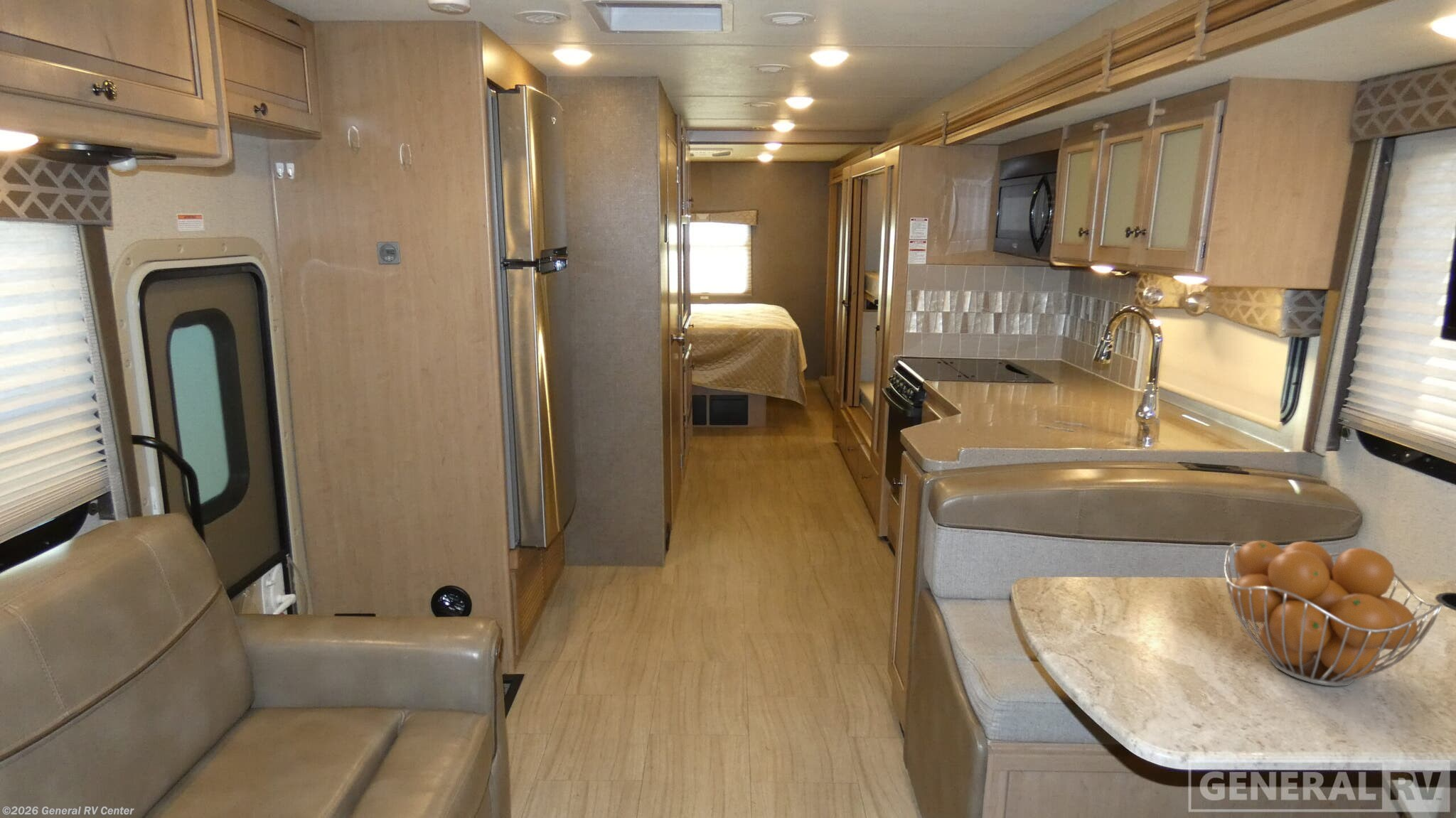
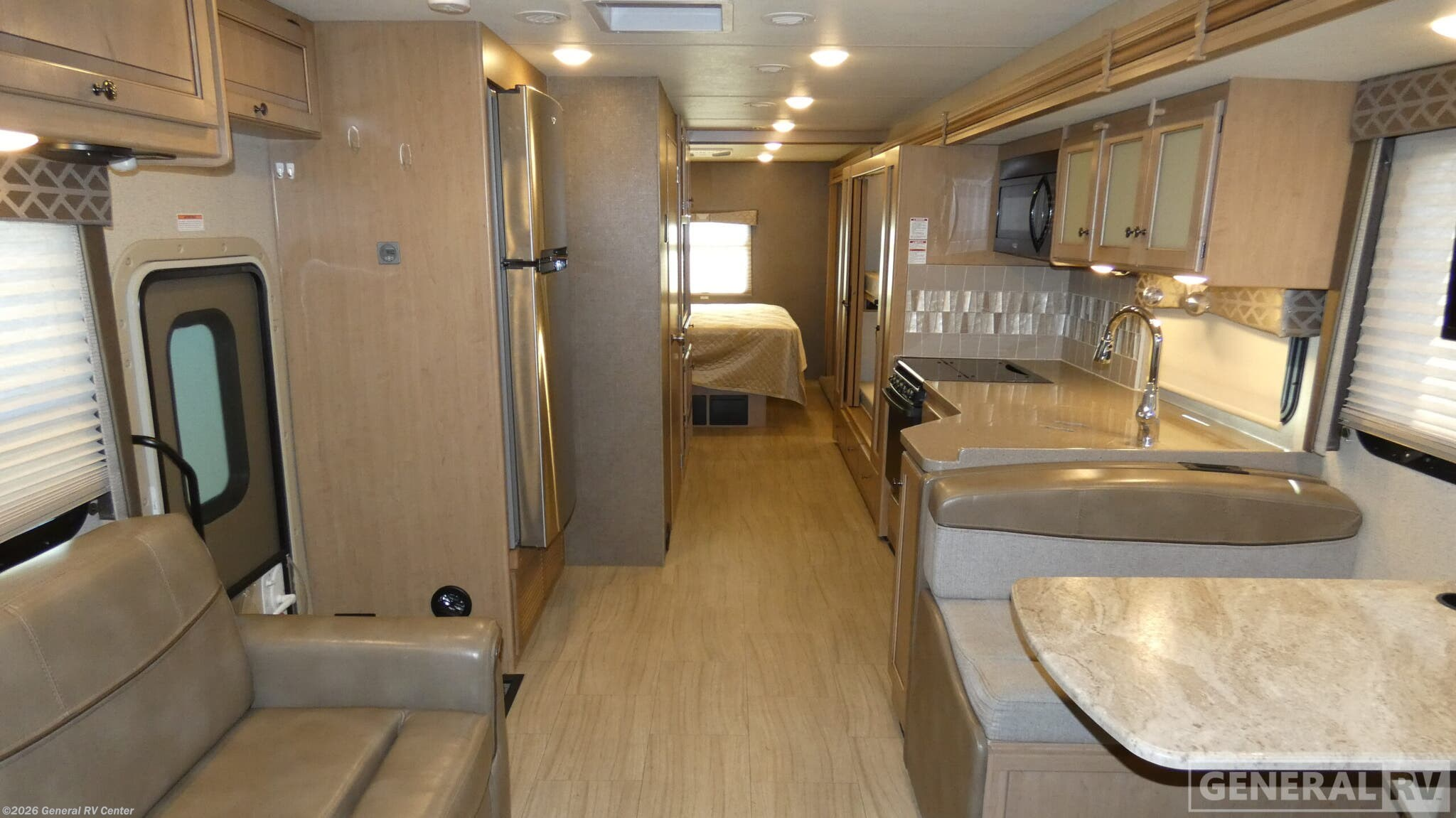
- fruit basket [1224,540,1444,687]
